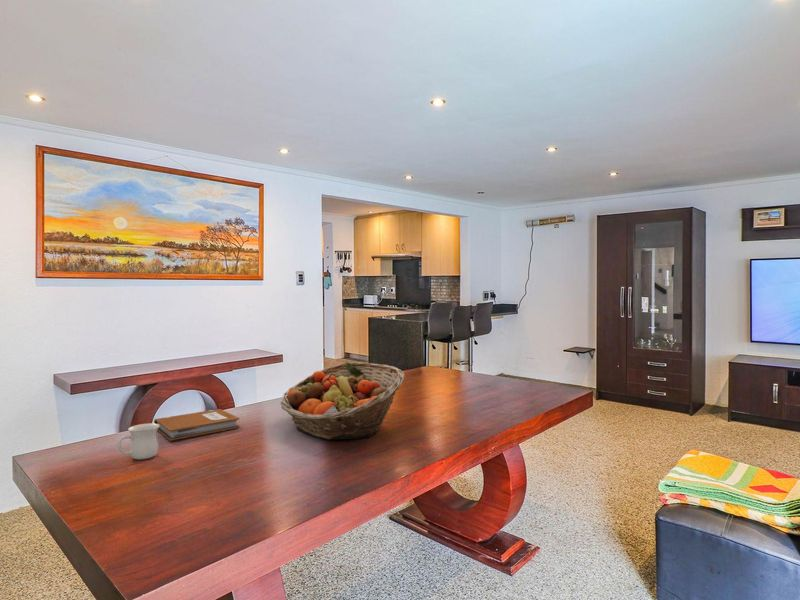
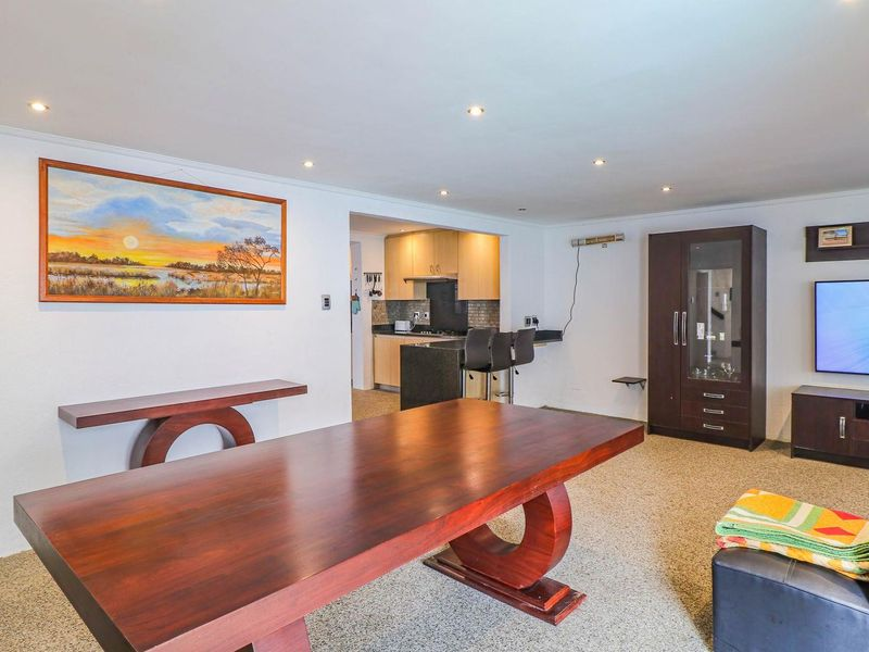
- mug [116,423,160,460]
- notebook [153,408,240,442]
- fruit basket [280,361,405,440]
